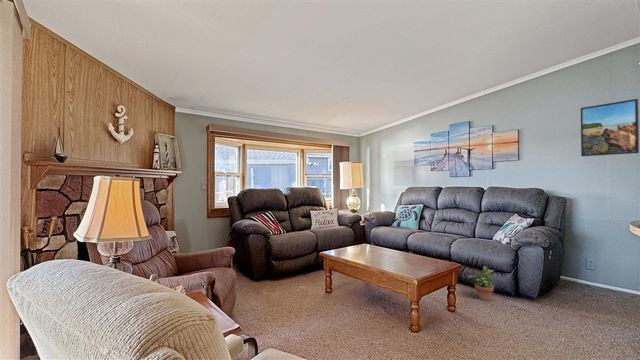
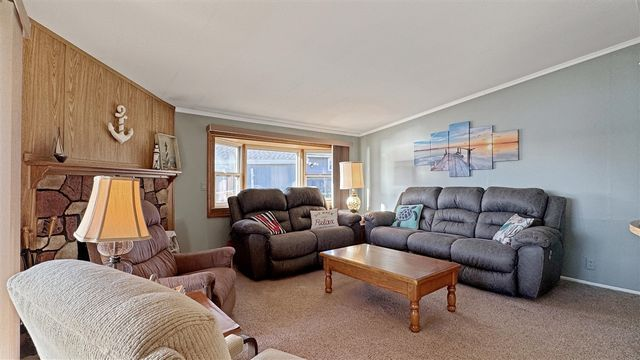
- potted plant [467,265,496,301]
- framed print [580,98,640,157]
